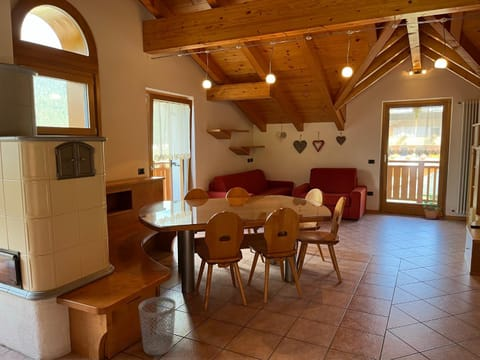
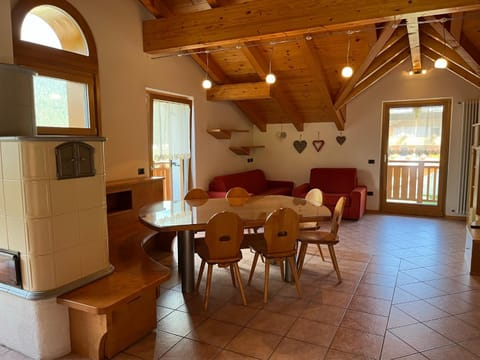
- wastebasket [138,296,177,356]
- potted plant [422,200,445,220]
